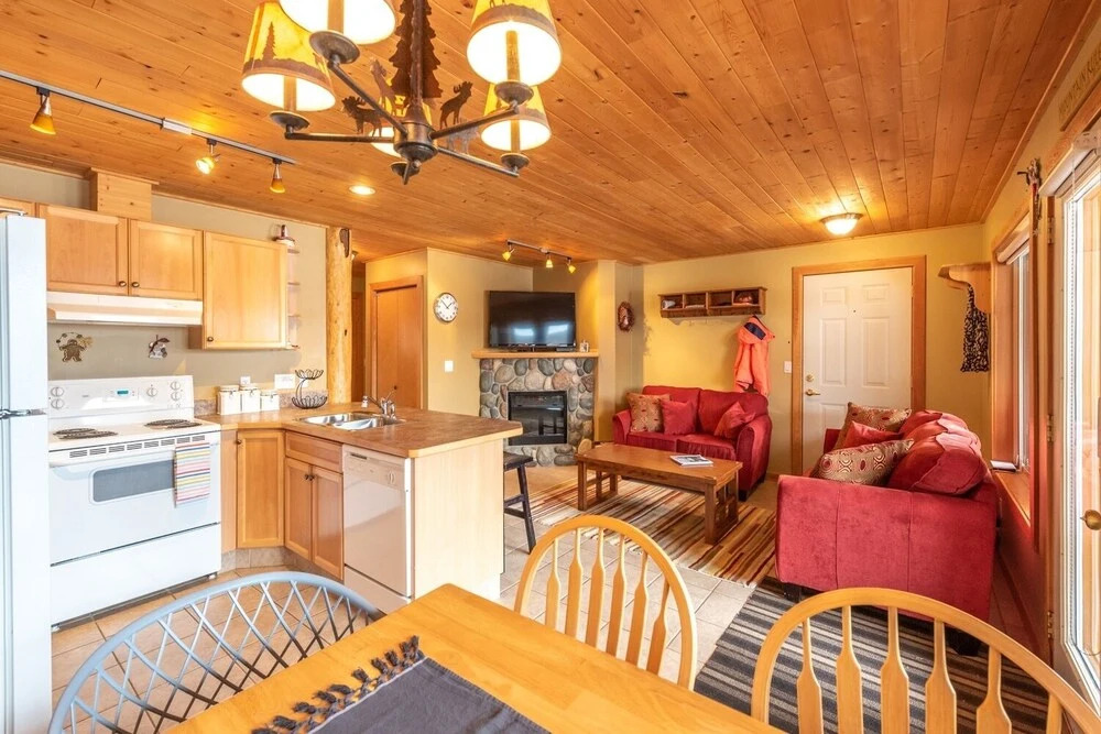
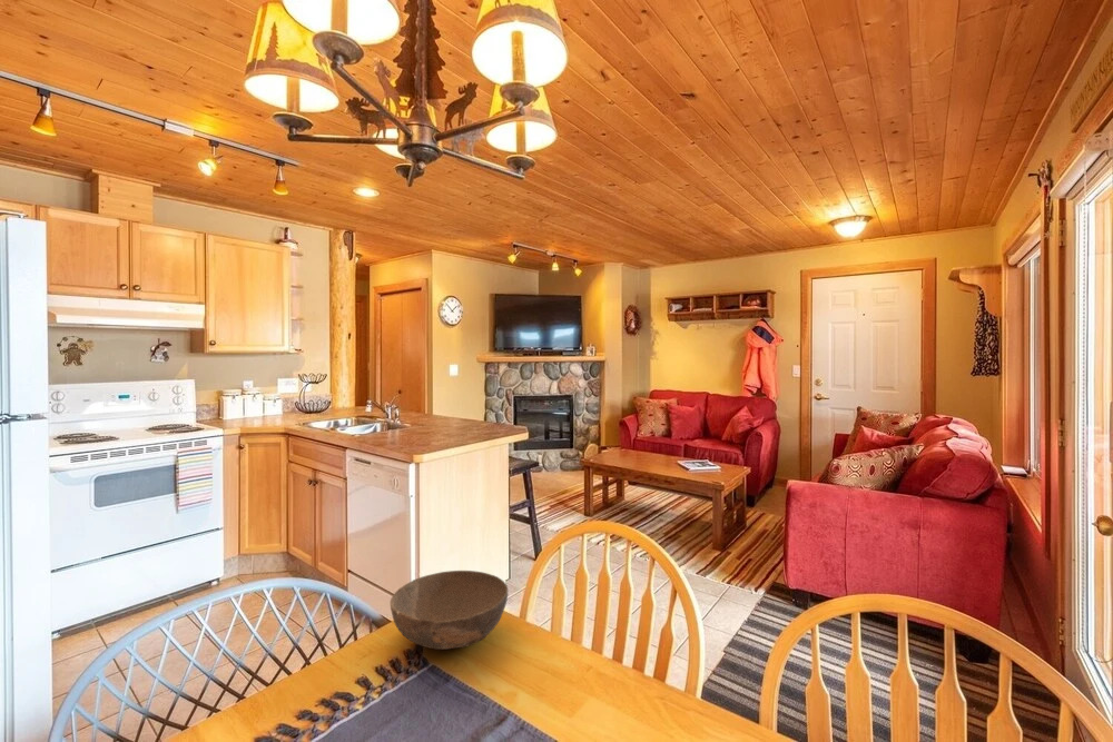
+ bowl [390,570,509,651]
